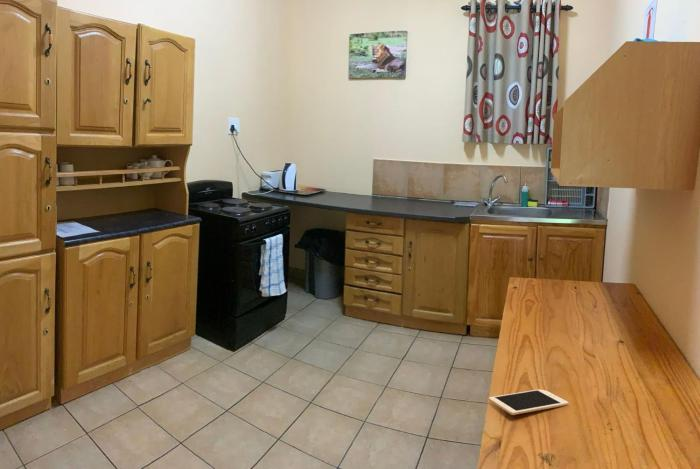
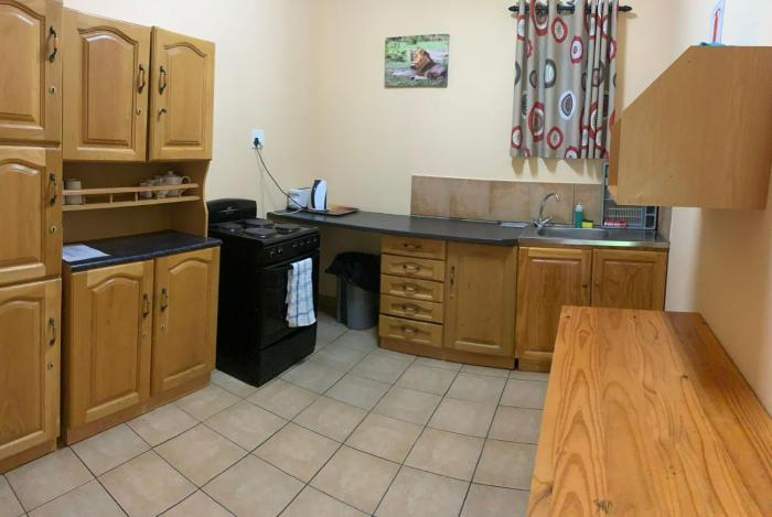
- cell phone [488,388,570,416]
